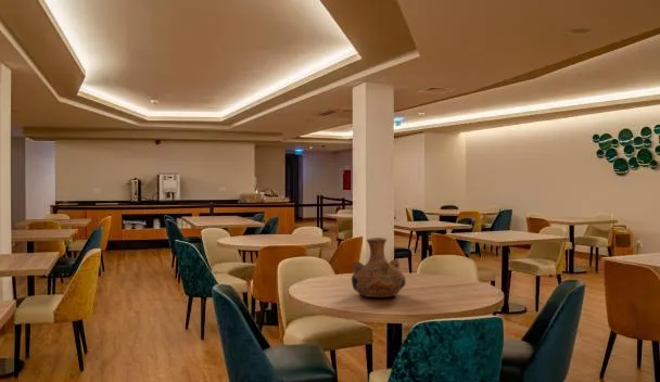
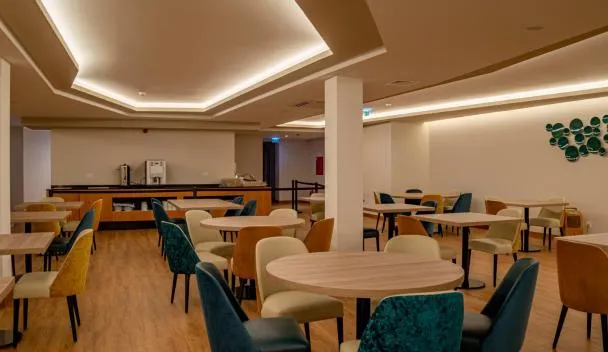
- vase [351,237,407,298]
